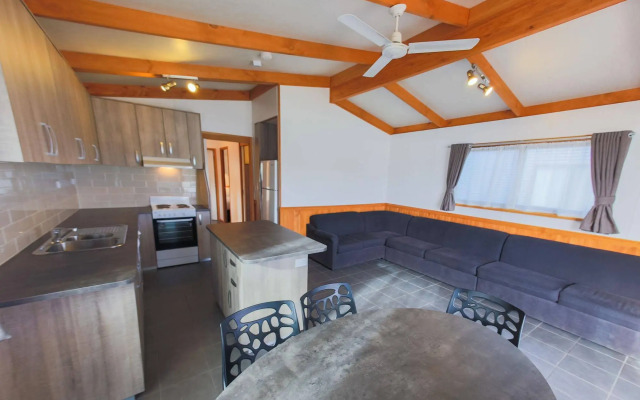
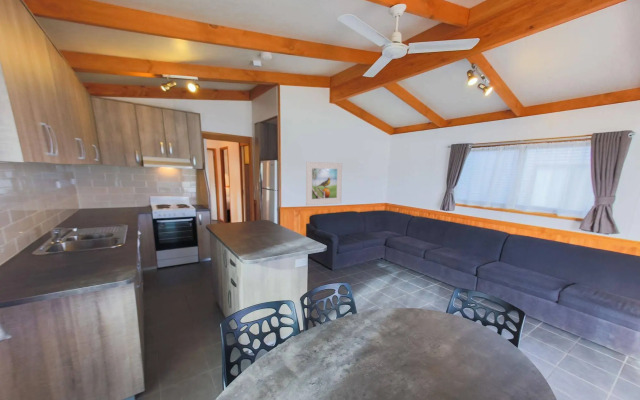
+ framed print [305,161,343,207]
